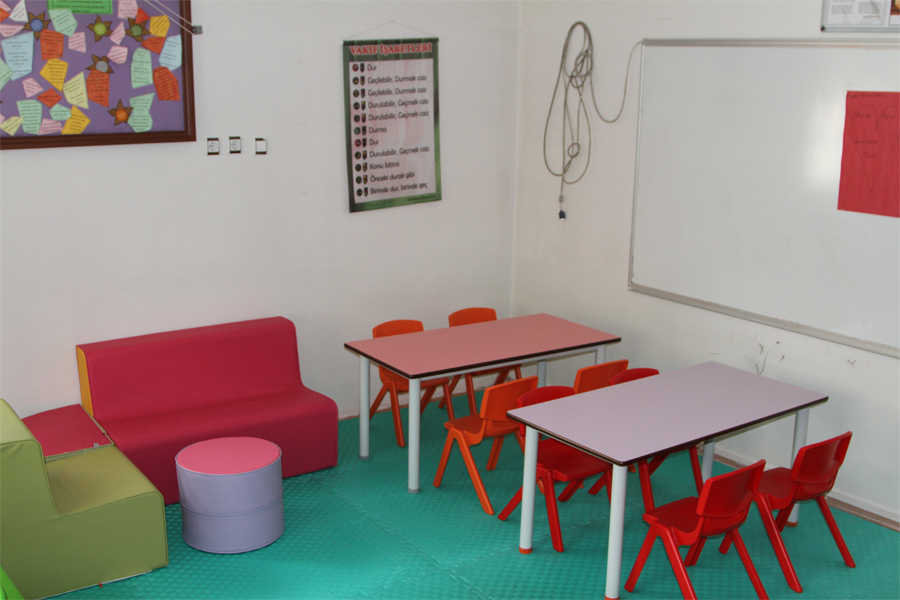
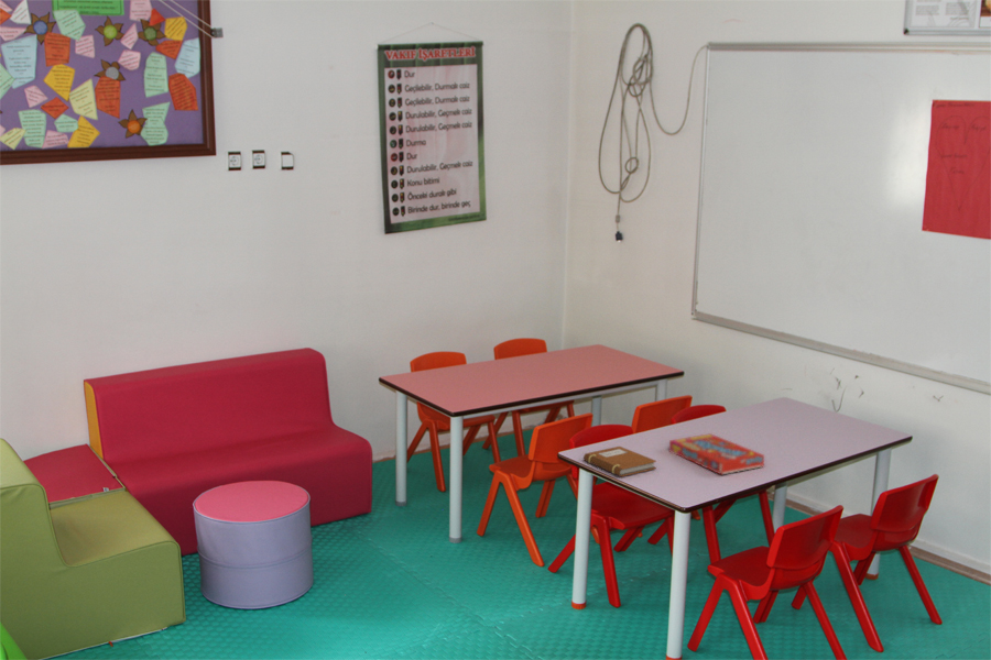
+ notebook [582,446,657,477]
+ snack box [668,432,765,475]
